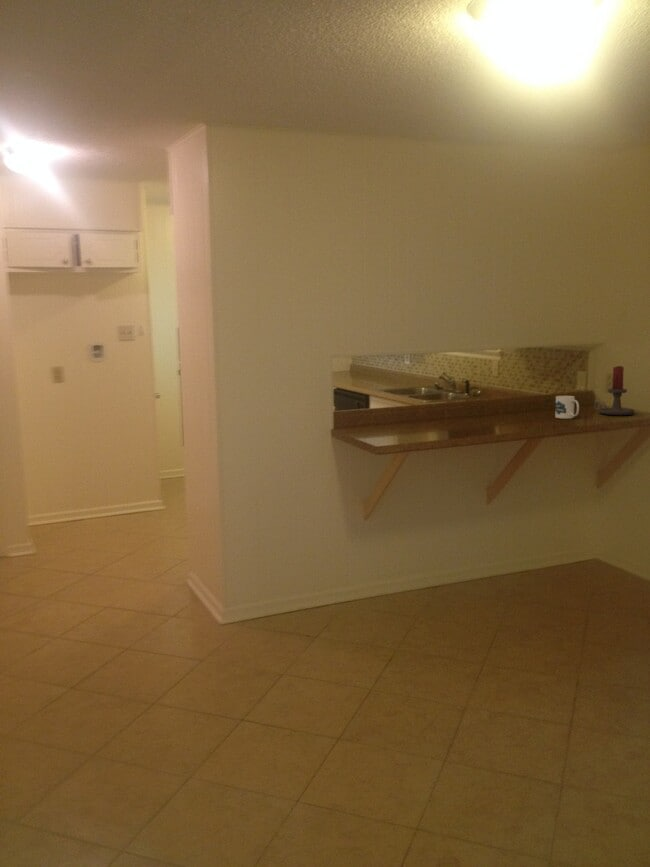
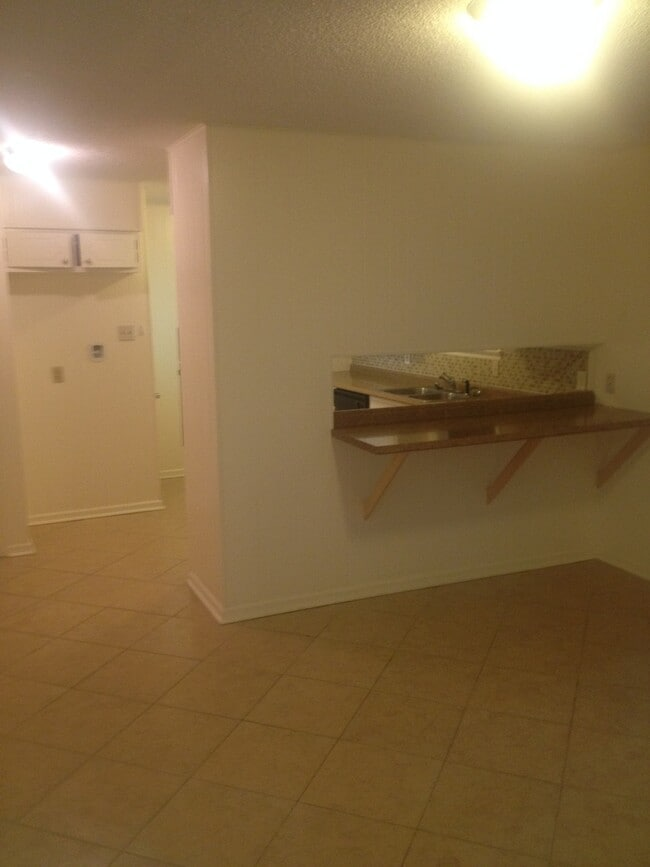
- candle holder [594,365,636,416]
- mug [554,395,580,419]
